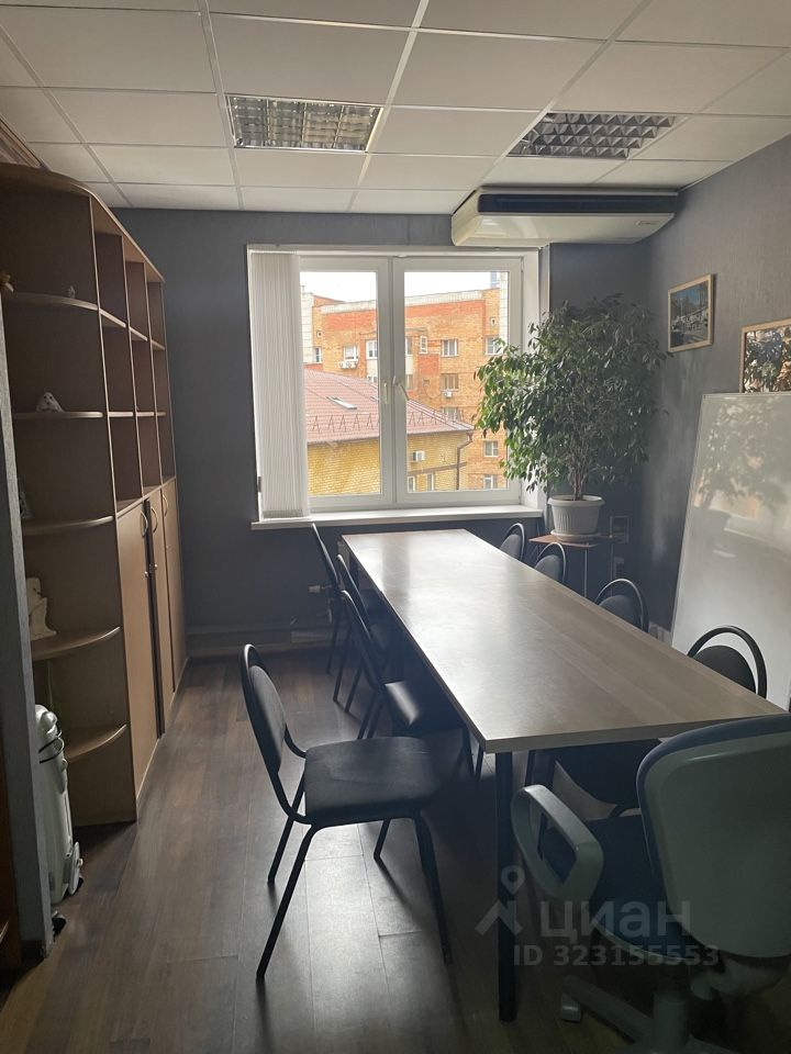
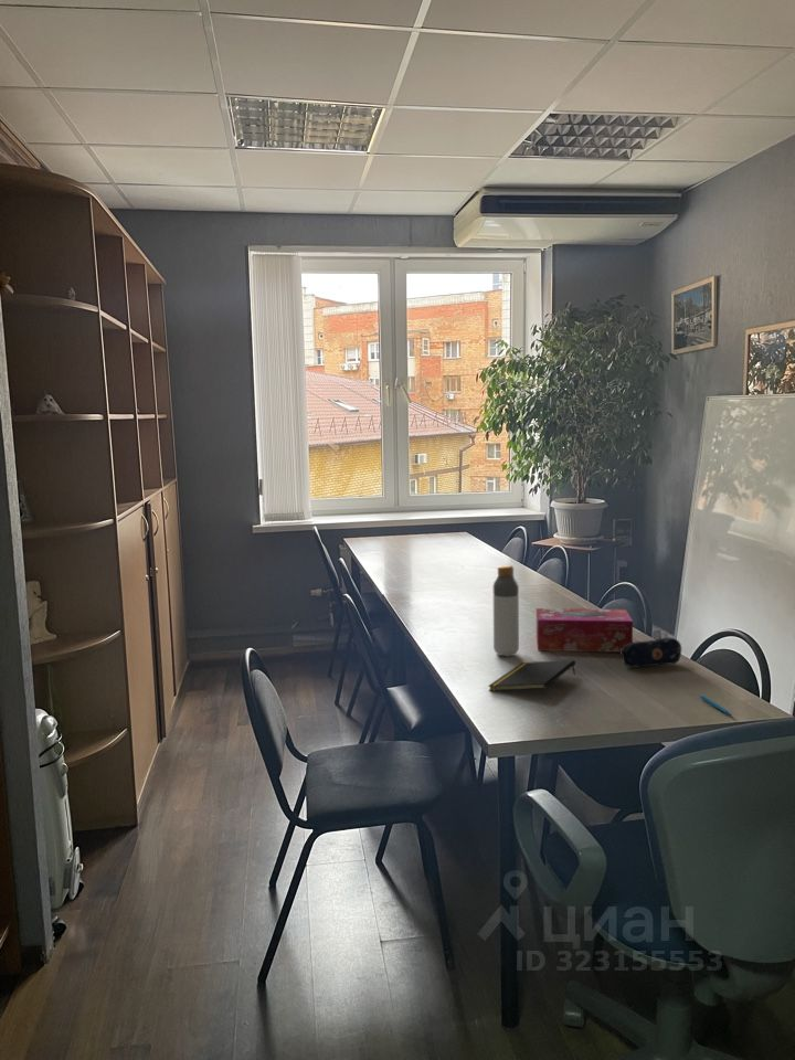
+ bottle [492,564,520,657]
+ tissue box [536,607,634,653]
+ pen [698,693,733,717]
+ notepad [487,658,576,692]
+ pencil case [619,637,682,668]
